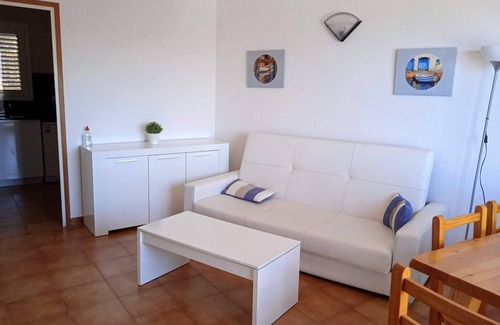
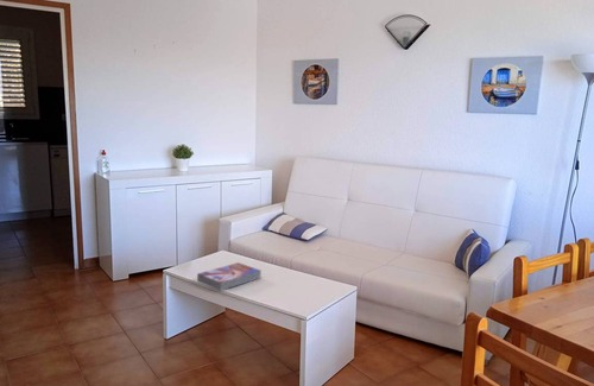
+ textbook [196,261,263,292]
